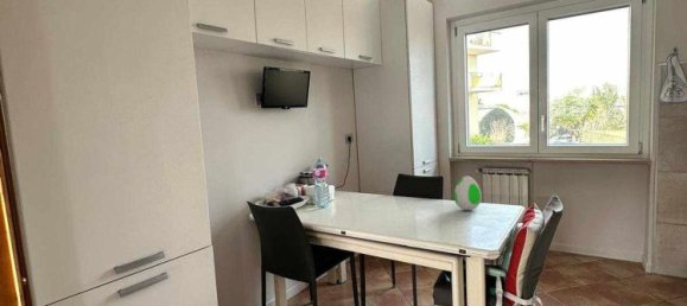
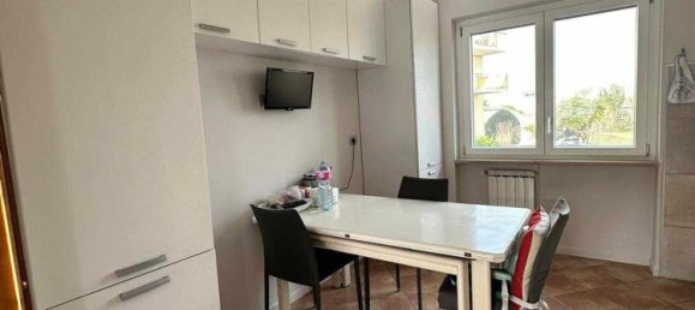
- decorative egg [453,174,483,211]
